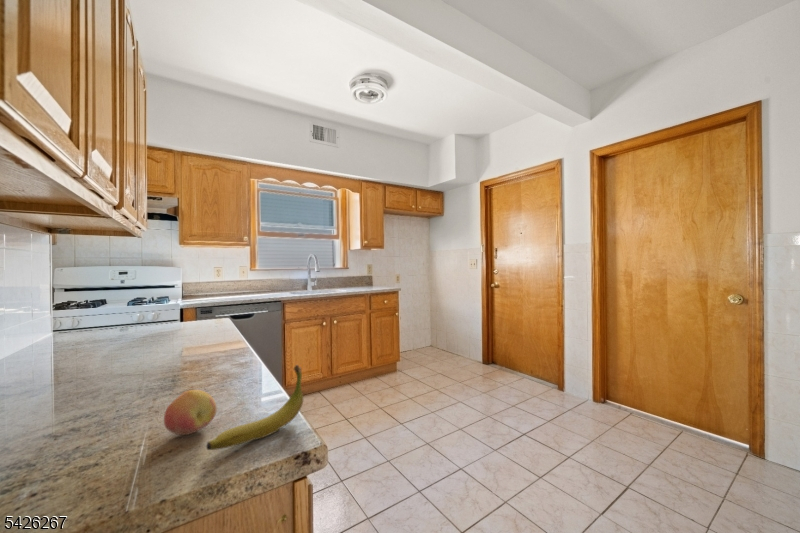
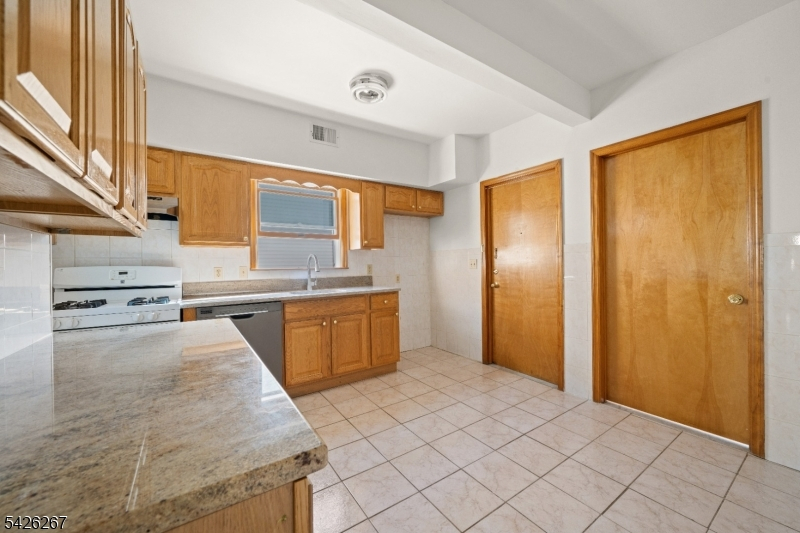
- banana [205,364,304,451]
- fruit [163,389,218,436]
